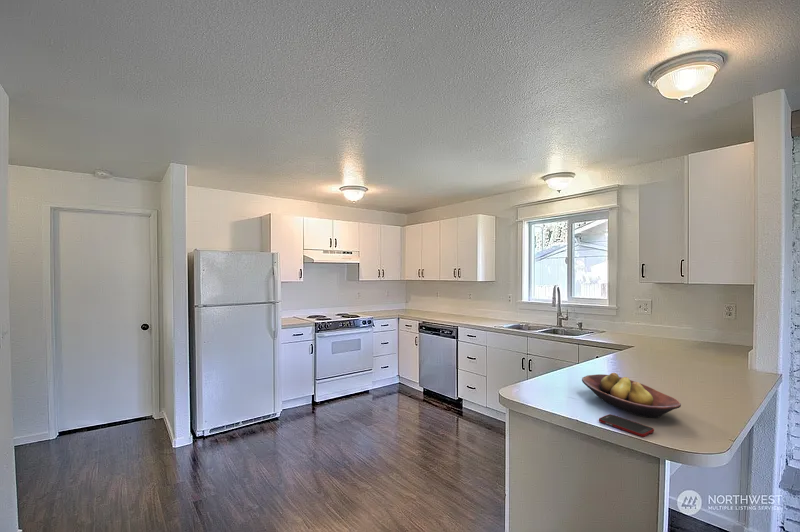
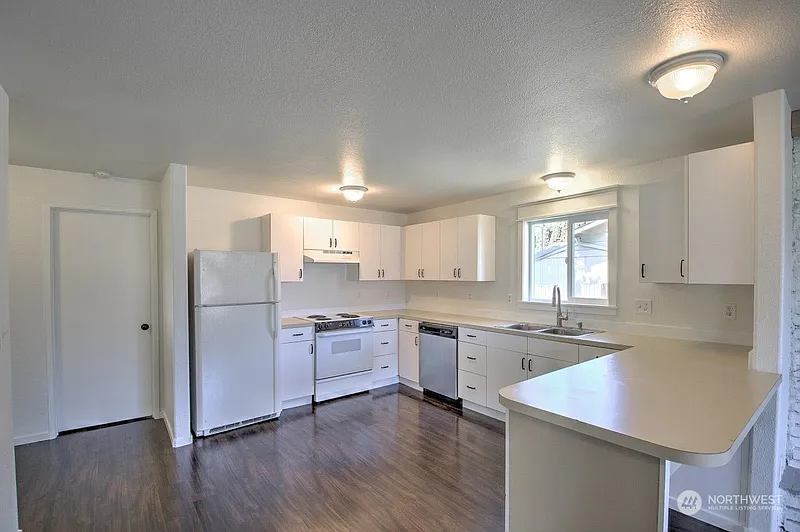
- cell phone [598,413,655,438]
- fruit bowl [581,372,682,419]
